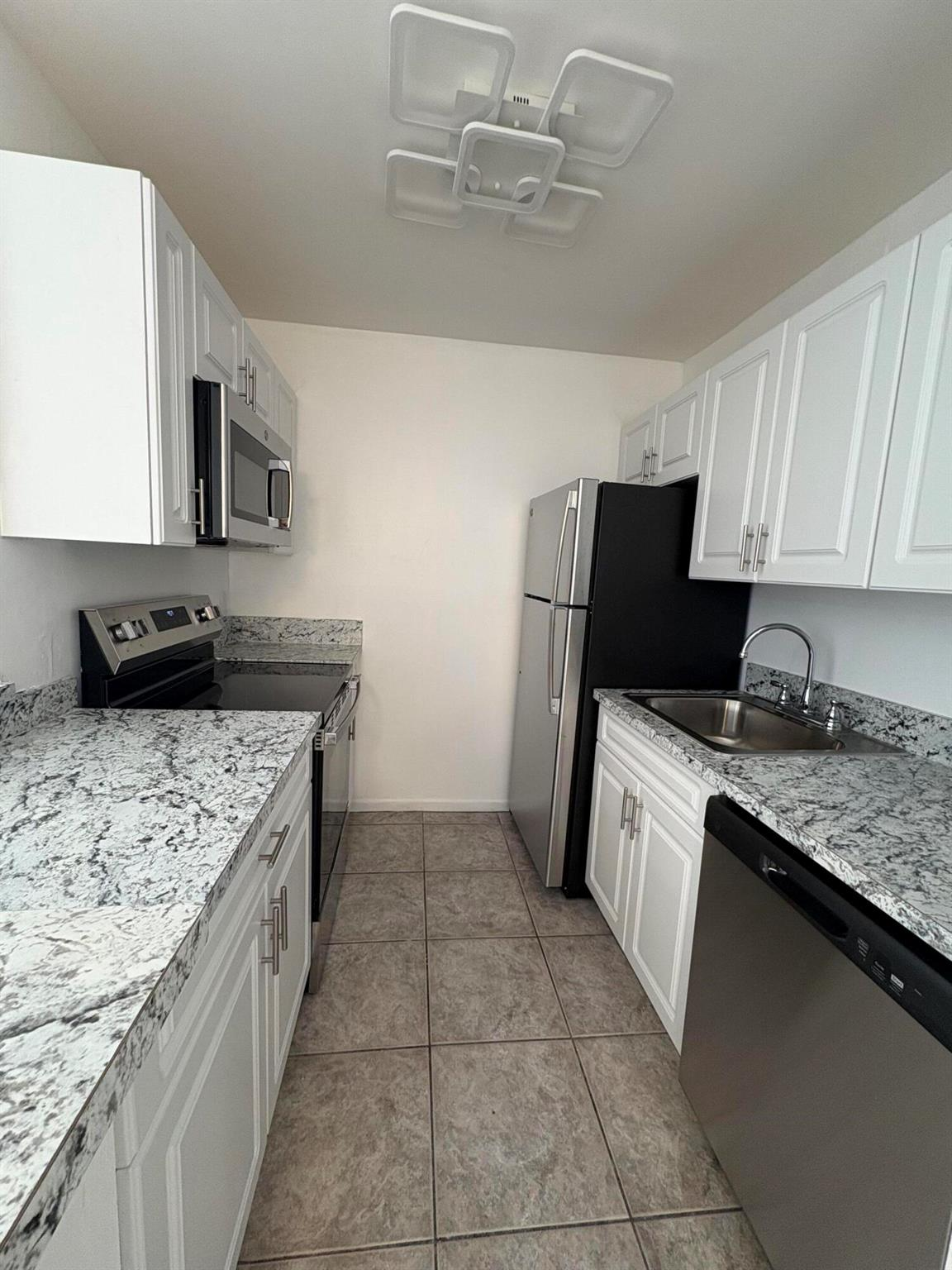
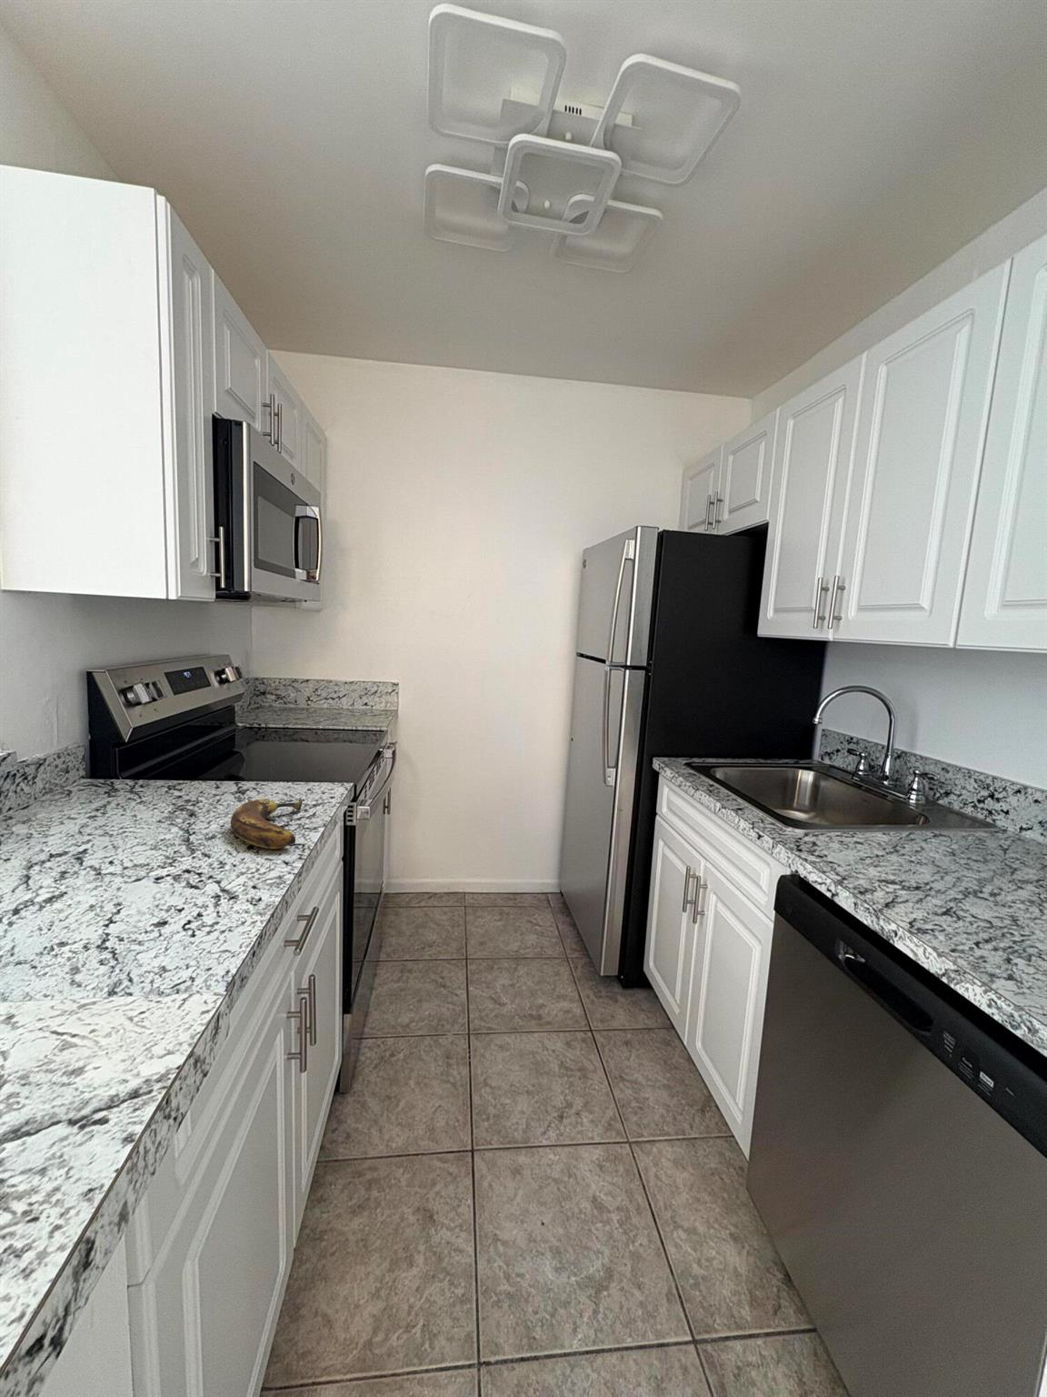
+ banana [230,796,304,849]
